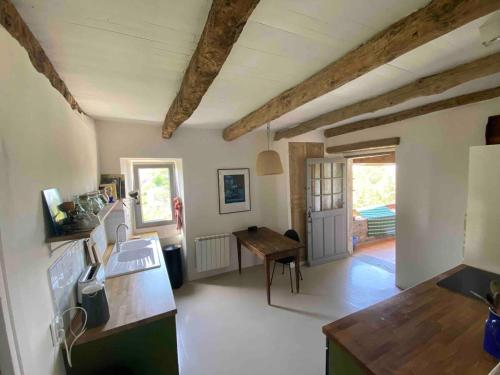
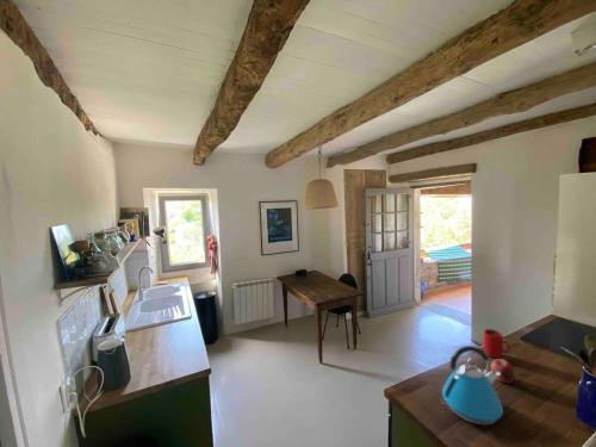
+ mug [483,328,511,359]
+ kettle [439,344,504,426]
+ apple [490,358,516,385]
